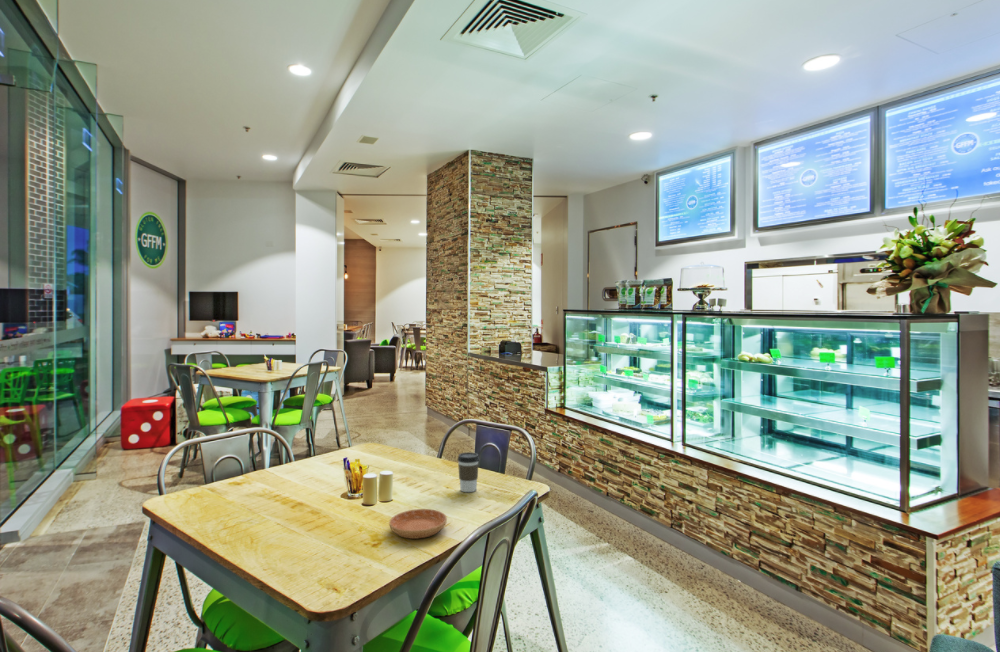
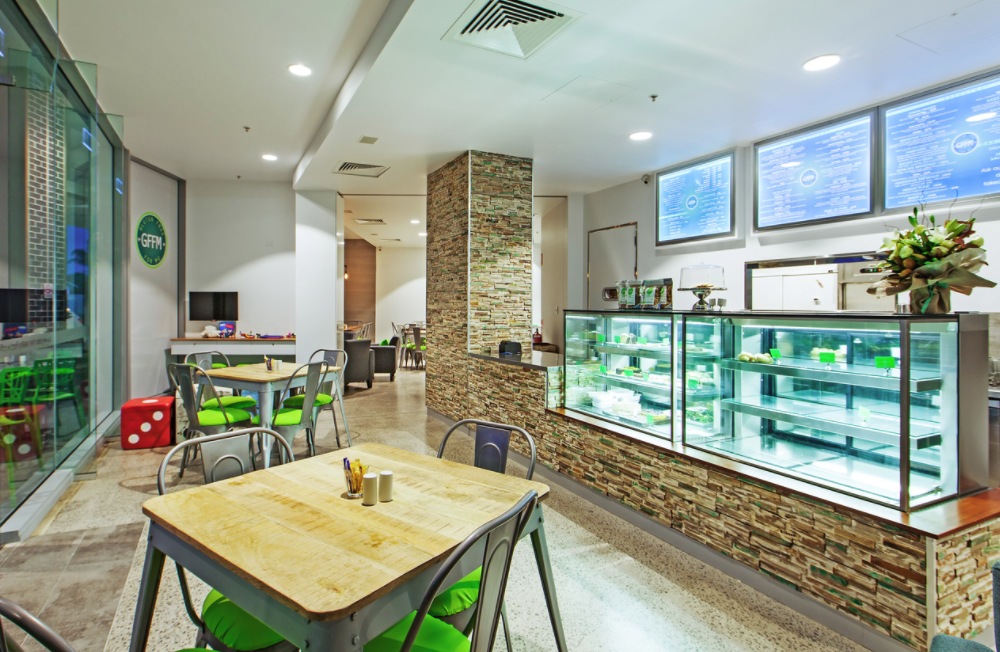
- saucer [388,508,448,540]
- coffee cup [457,451,480,493]
